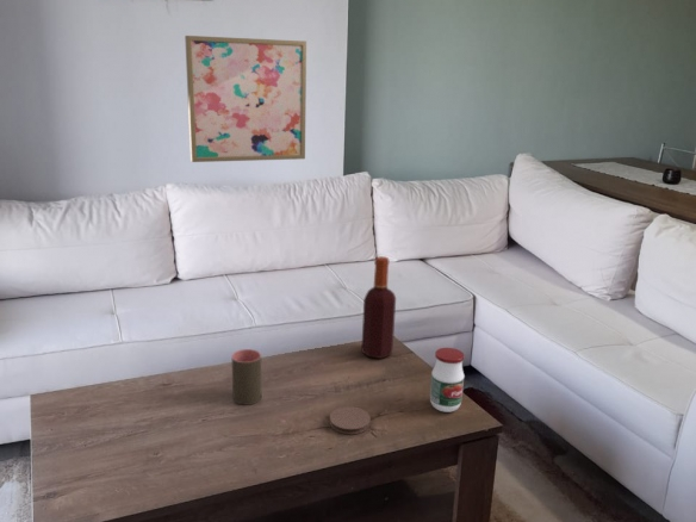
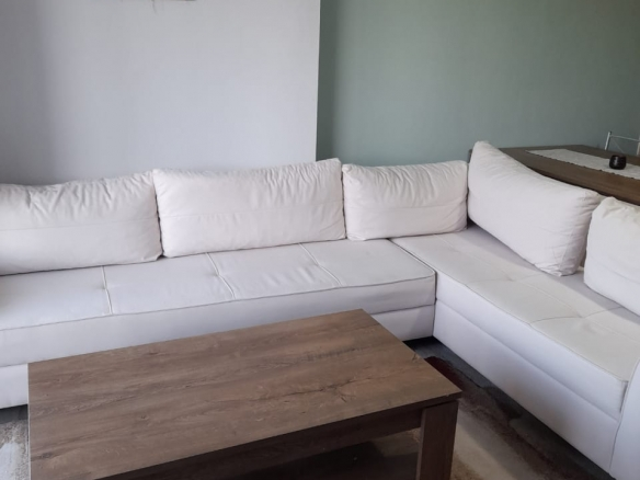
- jar [429,347,466,414]
- bottle [361,255,397,360]
- coaster [329,405,372,435]
- cup [230,348,262,406]
- wall art [184,35,307,163]
